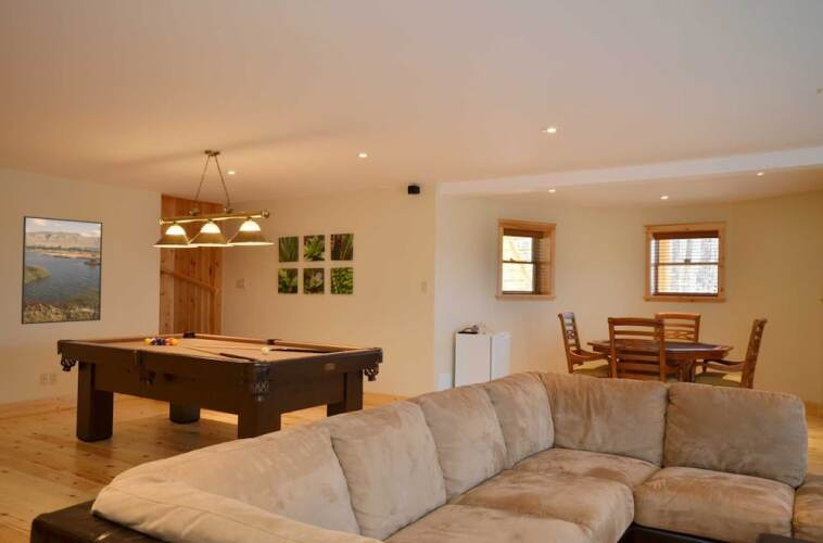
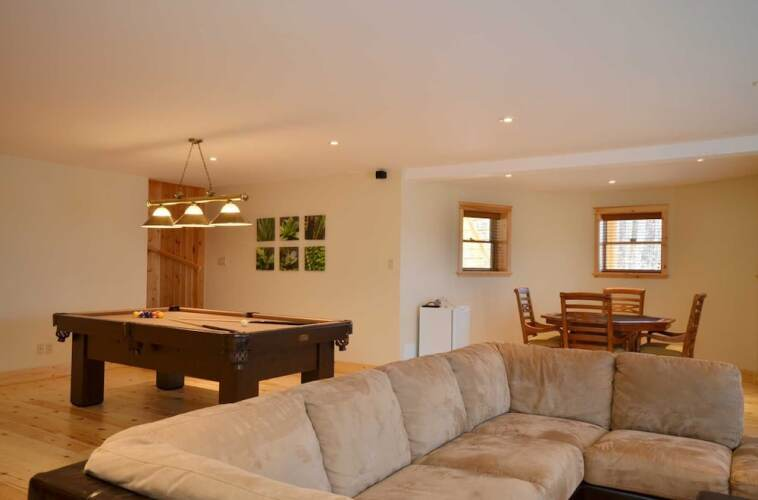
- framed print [21,215,103,326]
